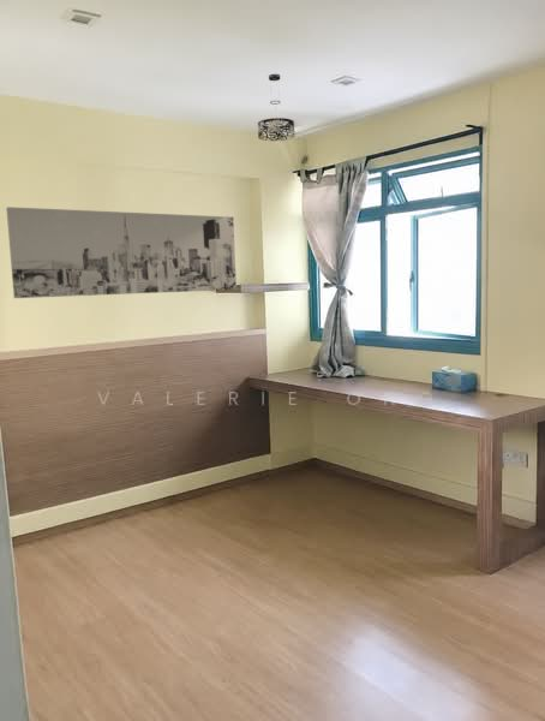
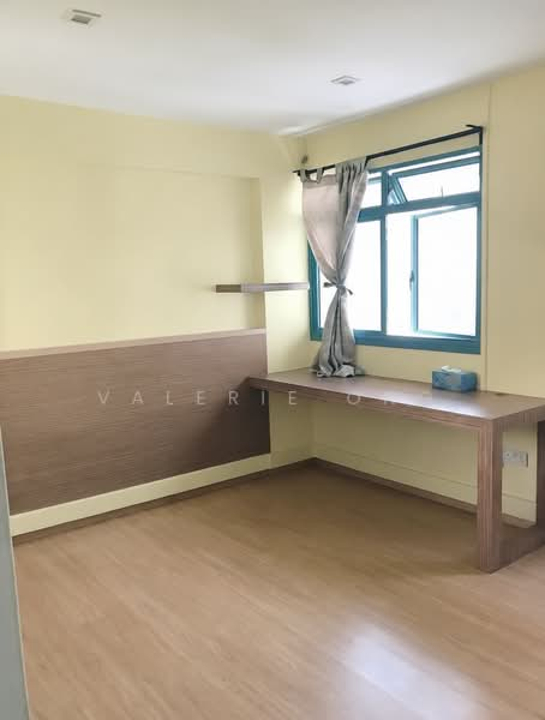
- wall art [5,205,238,299]
- pendant light [257,73,295,142]
